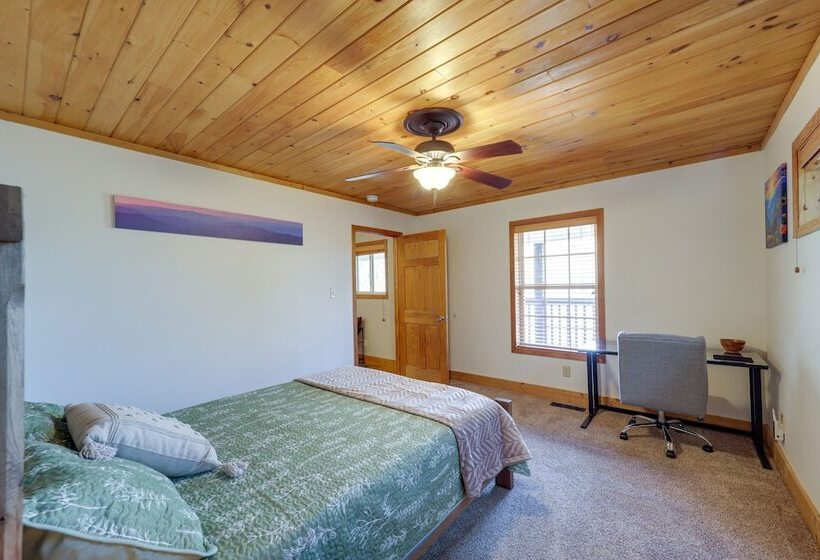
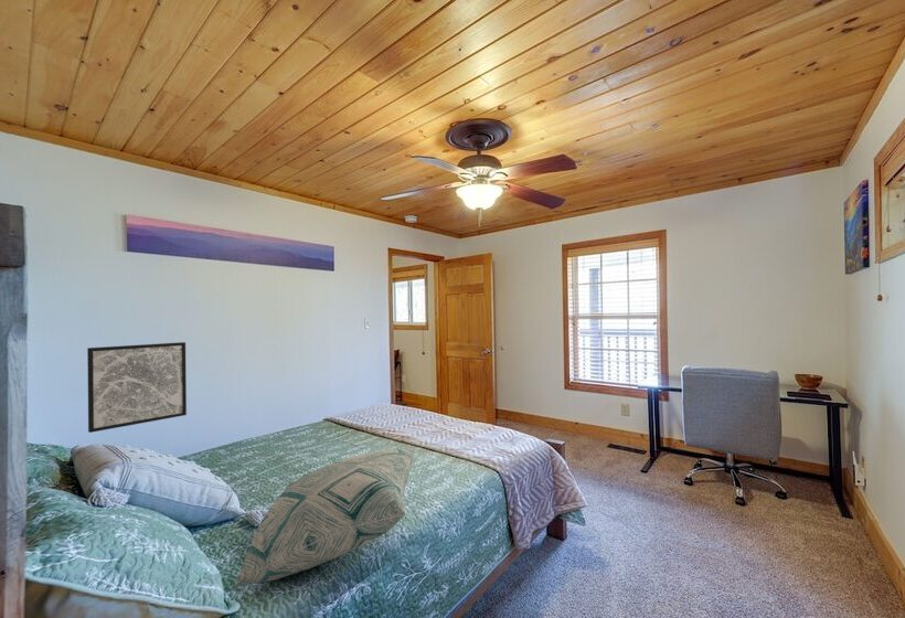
+ wall art [86,341,188,434]
+ decorative pillow [235,447,417,586]
